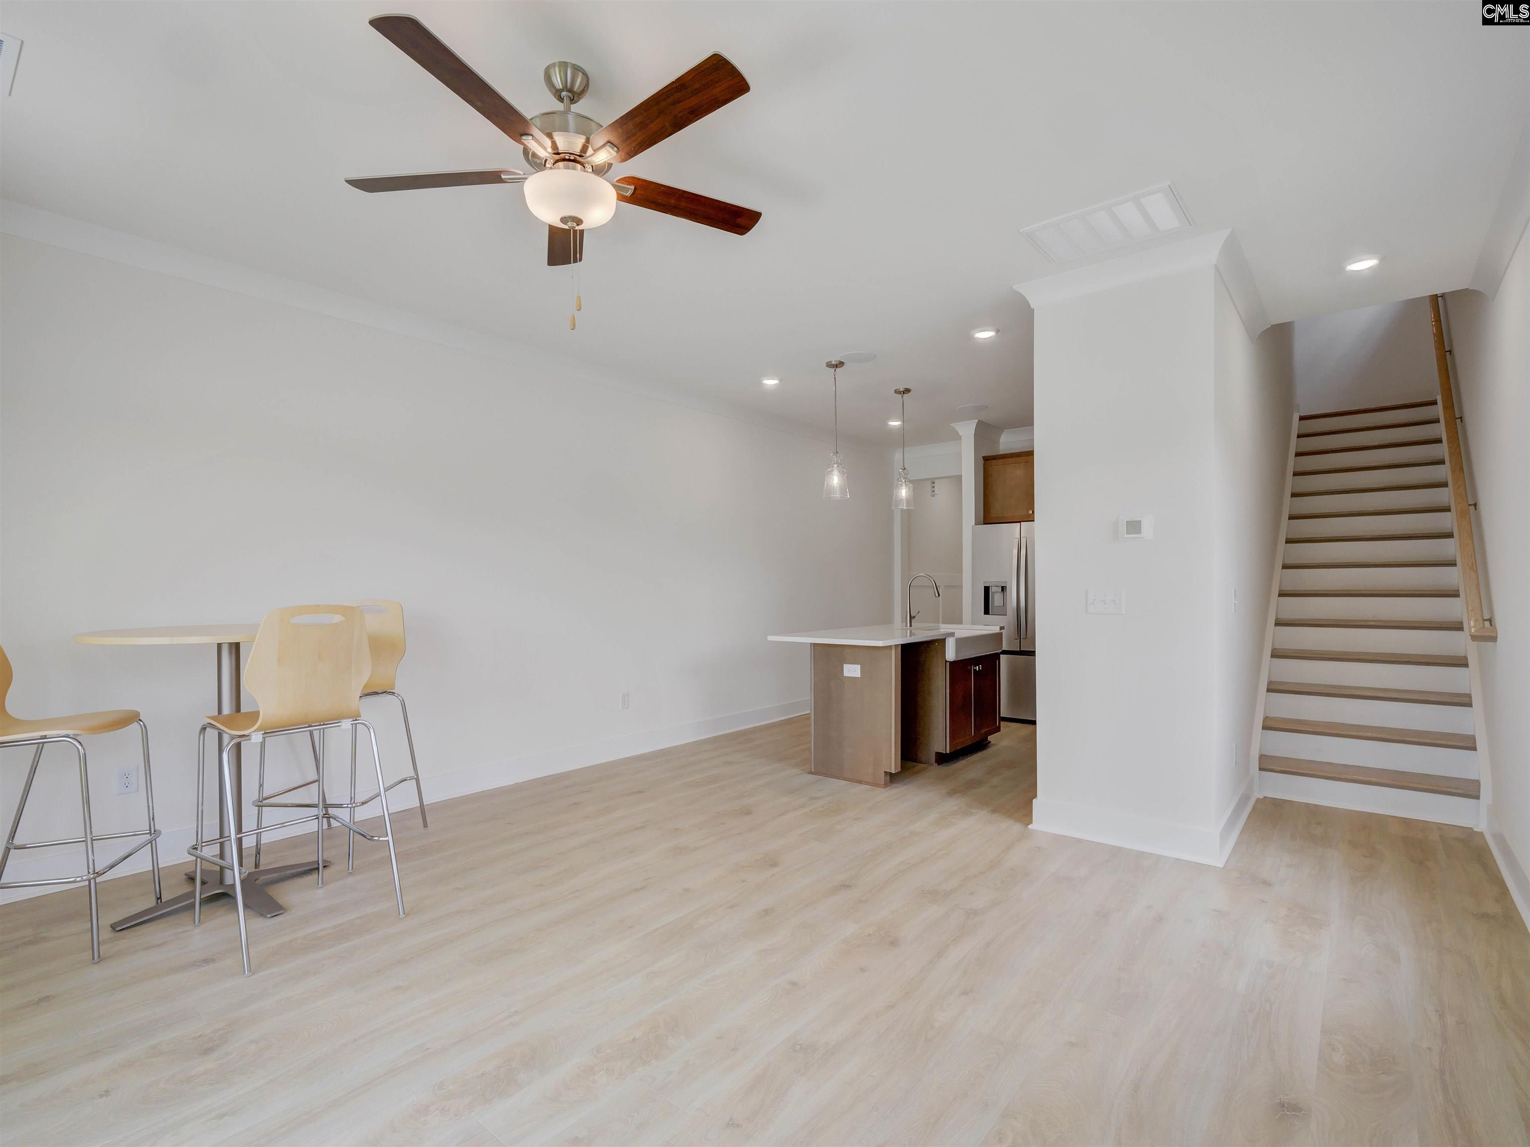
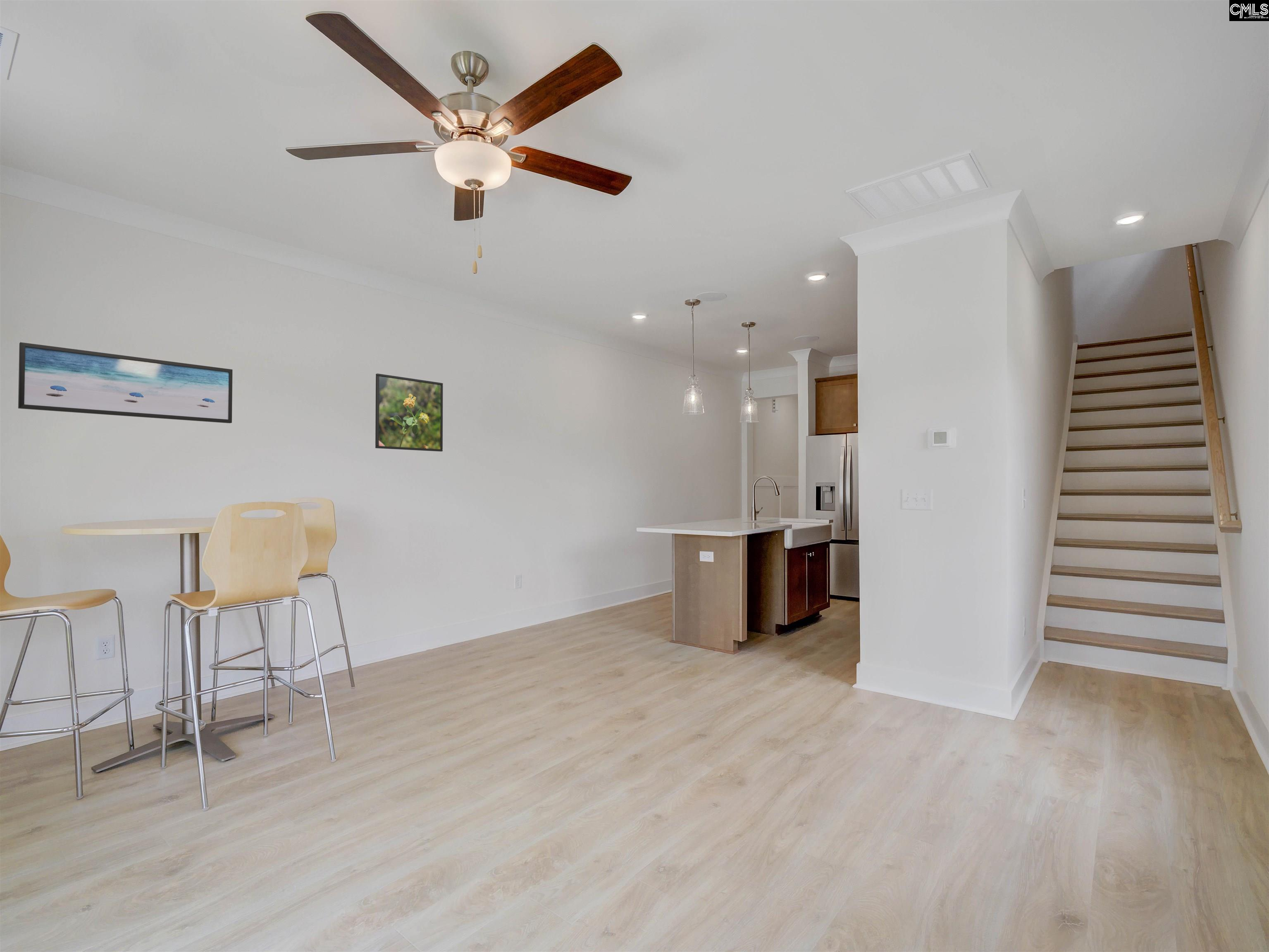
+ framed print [375,373,444,452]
+ wall art [18,342,233,424]
